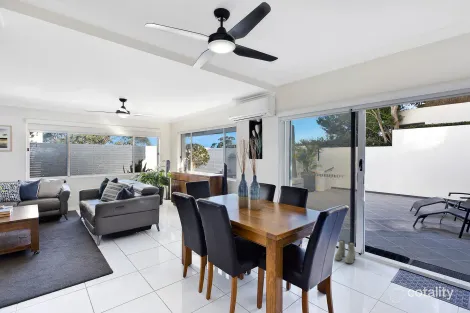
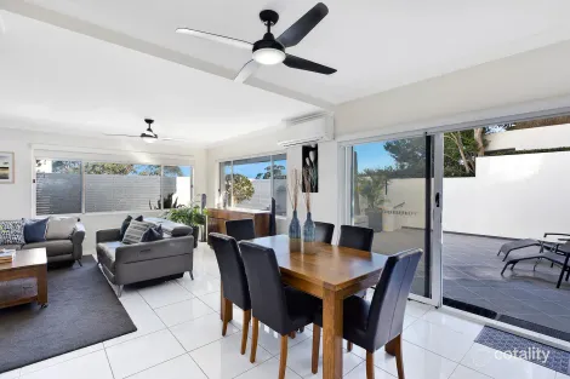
- boots [334,239,356,264]
